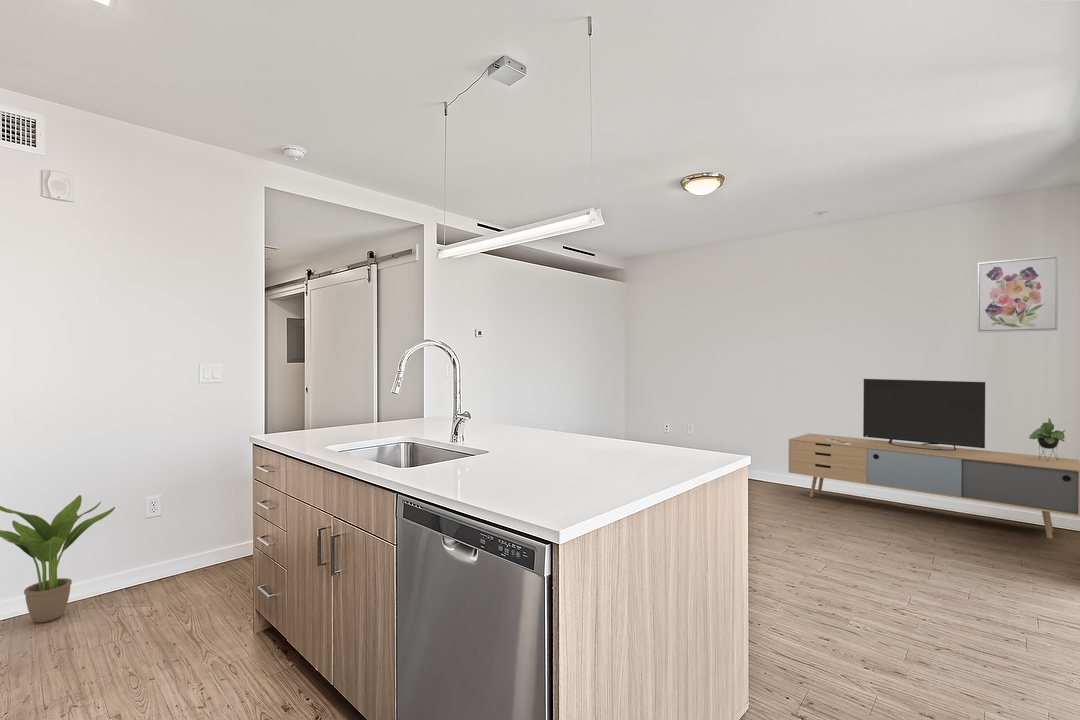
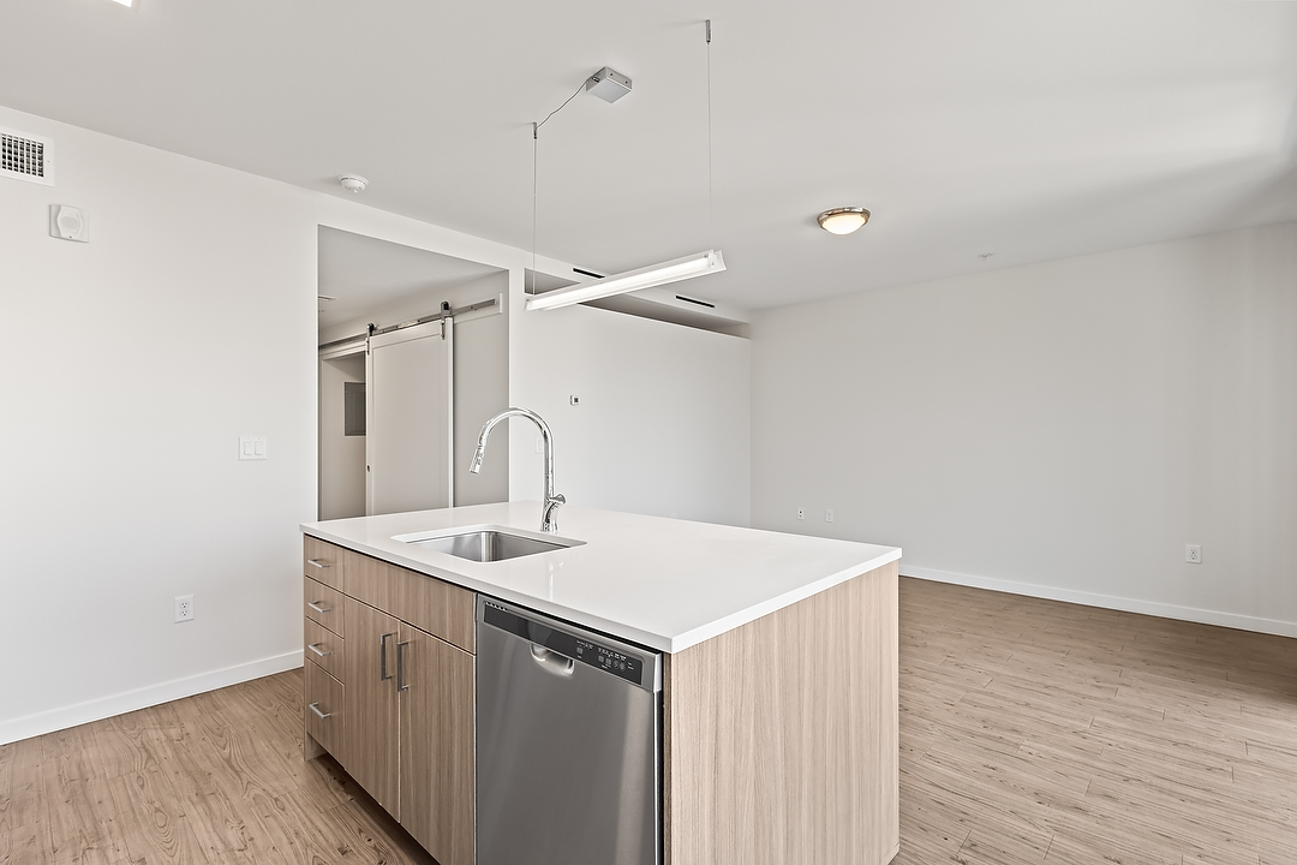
- media console [788,378,1080,540]
- wall art [976,254,1059,334]
- potted plant [0,494,116,624]
